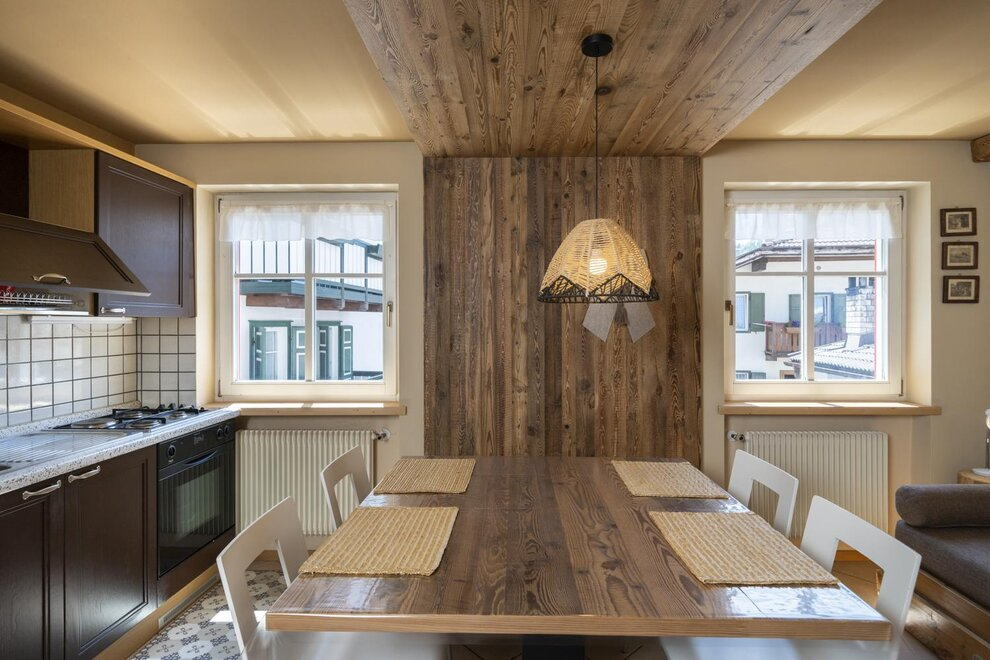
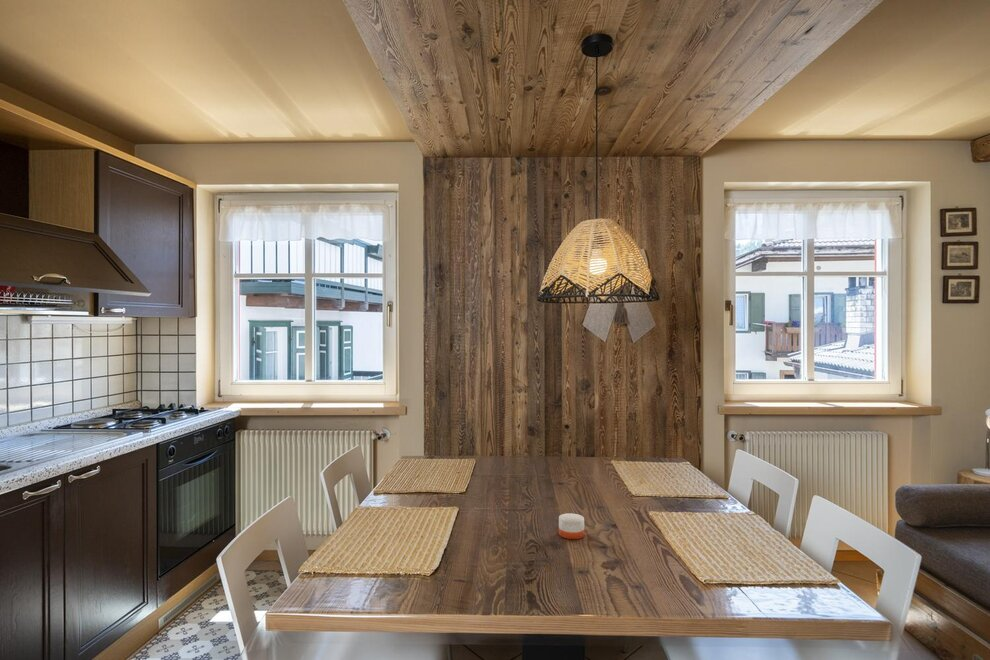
+ candle [558,512,585,540]
